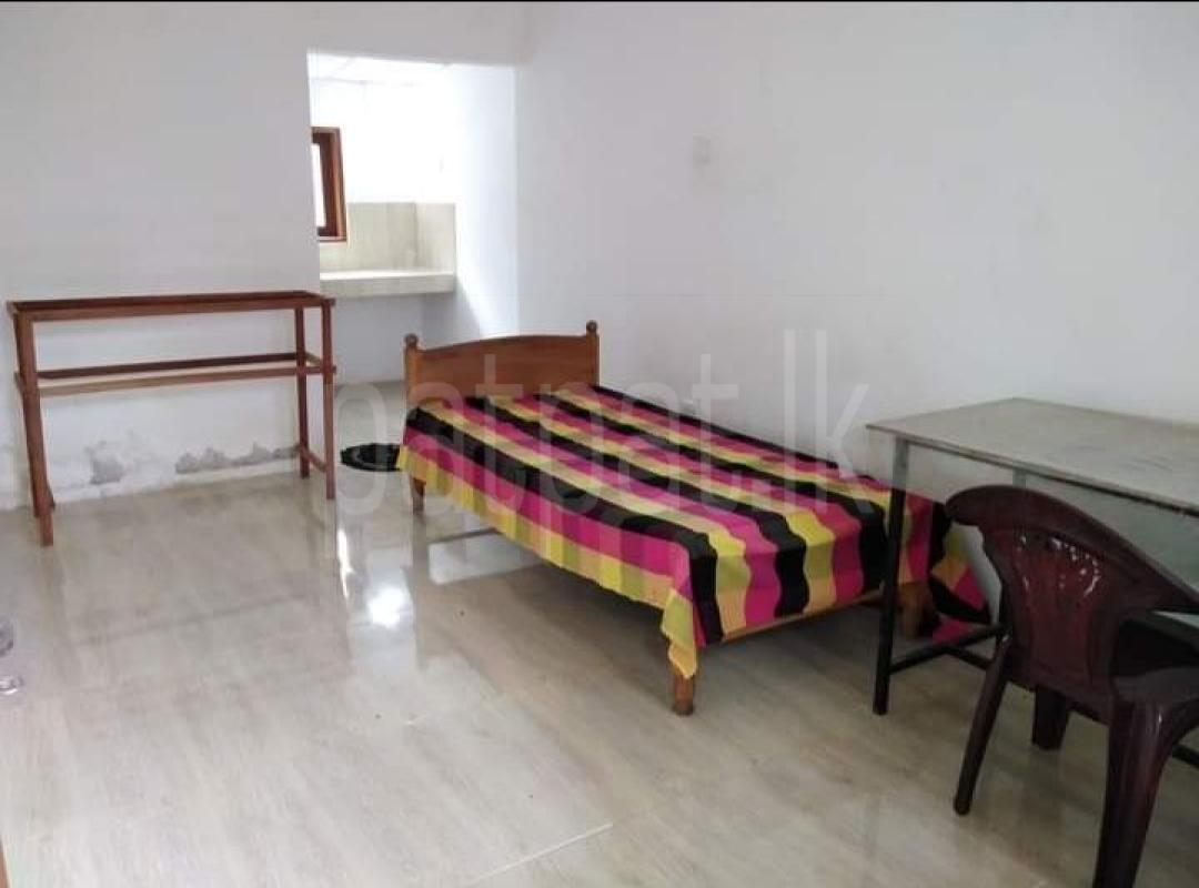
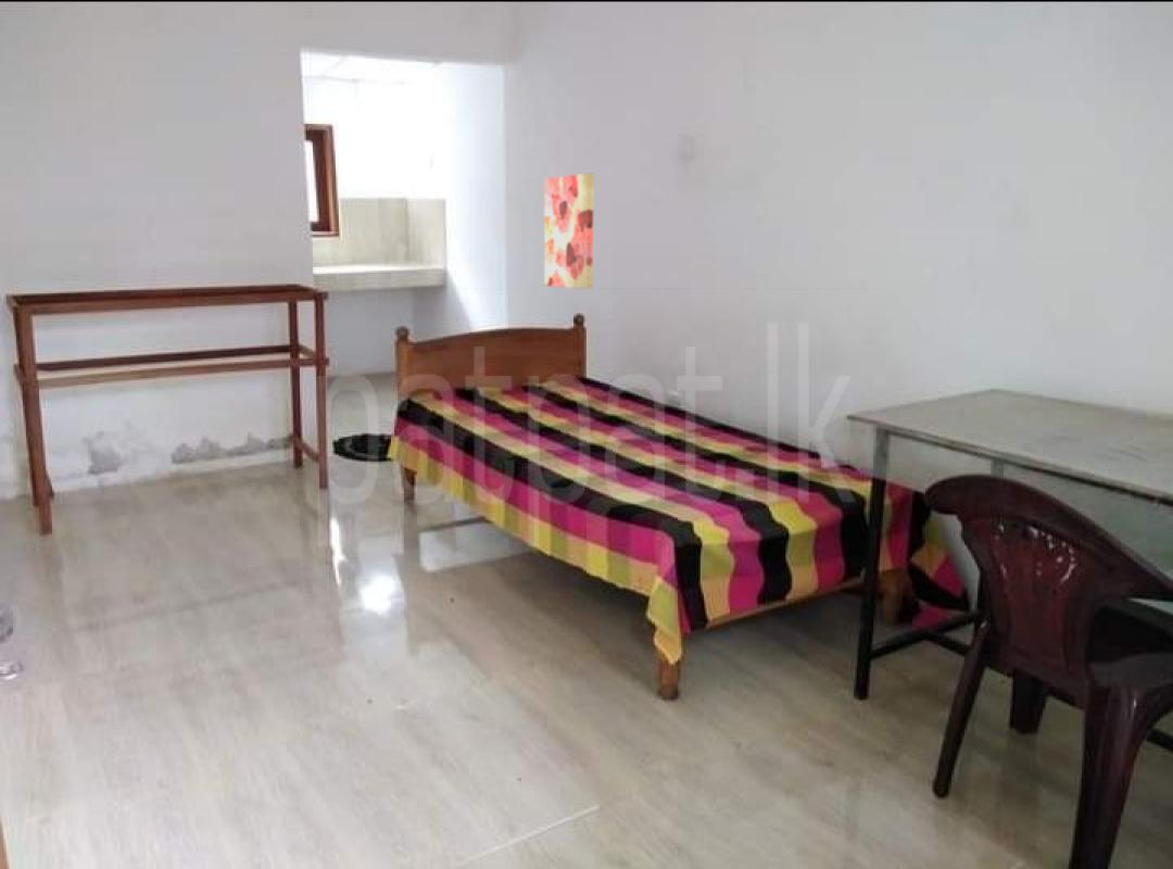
+ wall art [543,172,595,290]
